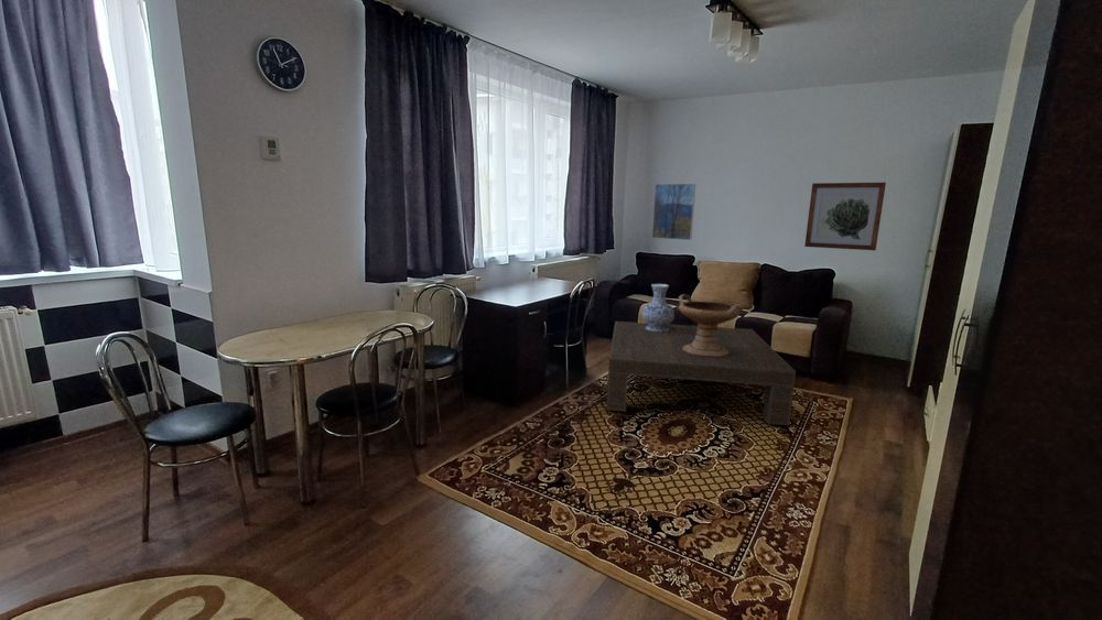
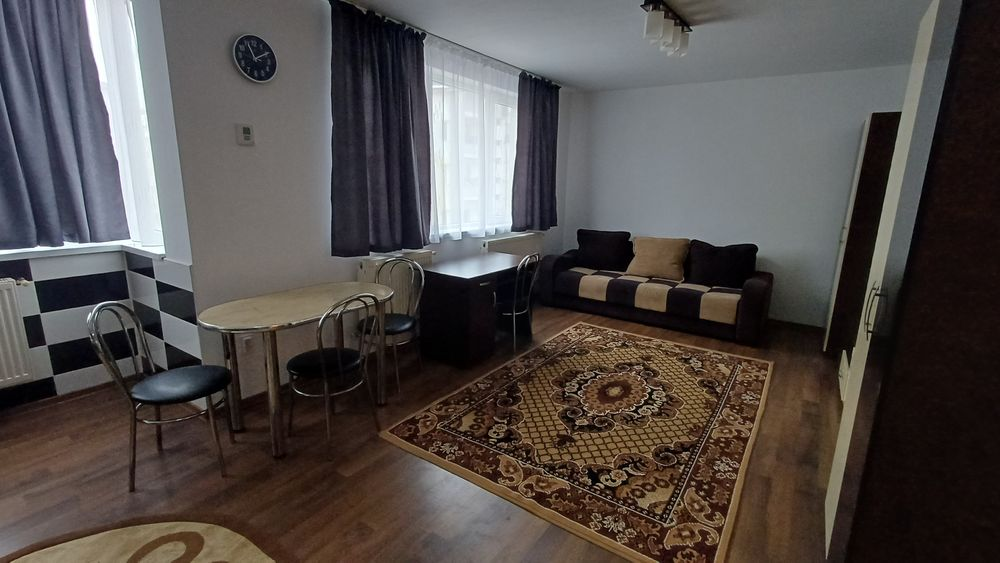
- vase [641,283,676,331]
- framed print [651,183,696,241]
- decorative bowl [678,293,745,357]
- wall art [803,182,887,251]
- coffee table [605,320,797,426]
